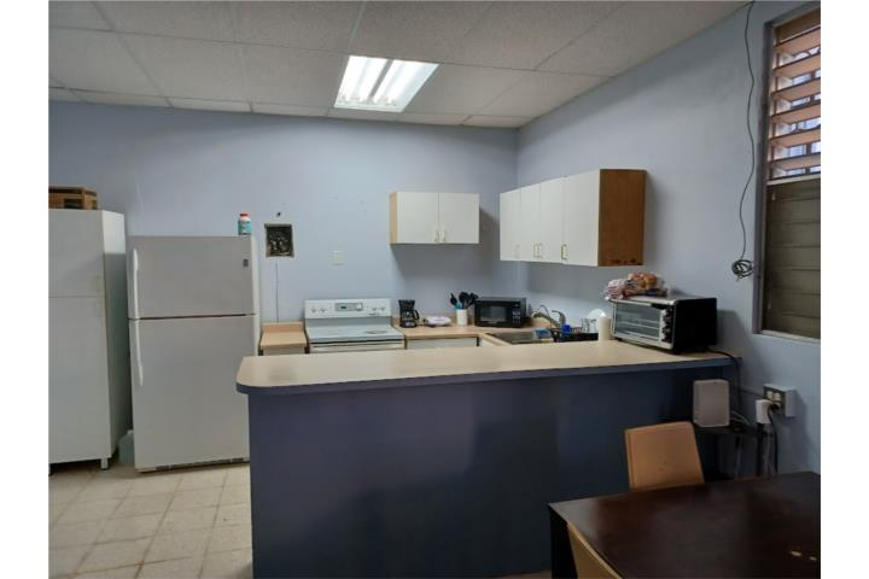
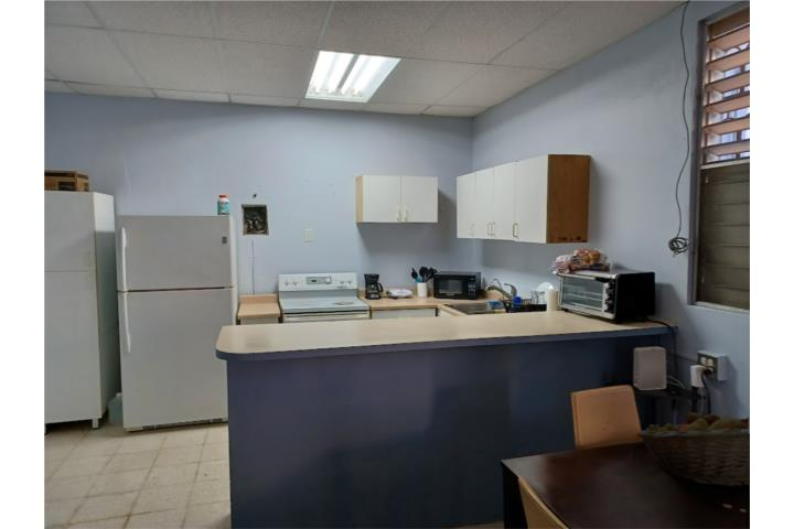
+ fruit basket [635,409,750,488]
